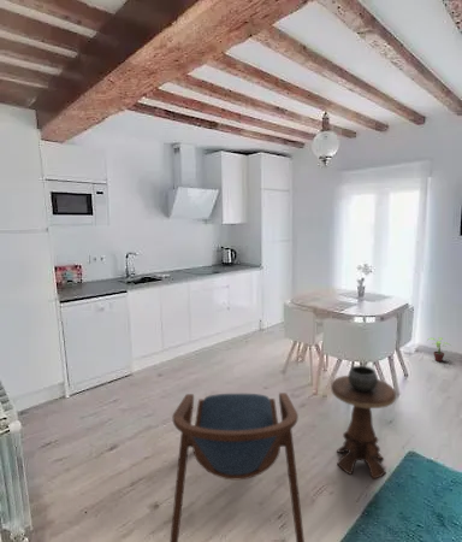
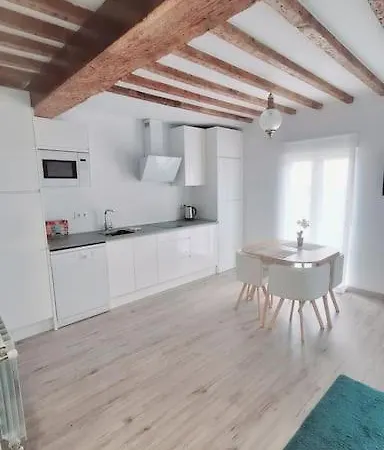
- potted plant [426,336,452,363]
- armchair [168,391,306,542]
- side table [330,365,397,481]
